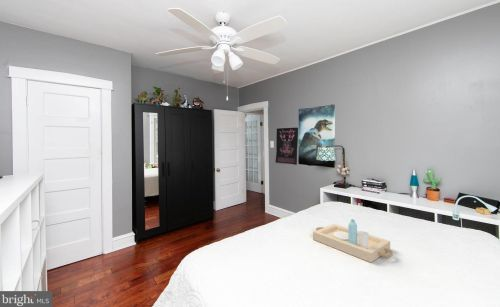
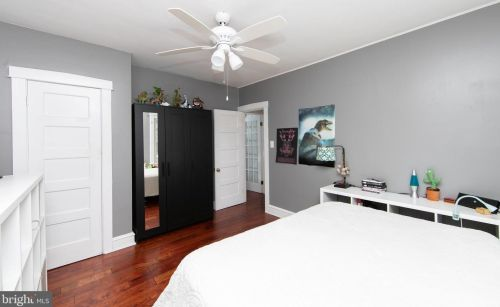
- serving tray [312,218,394,264]
